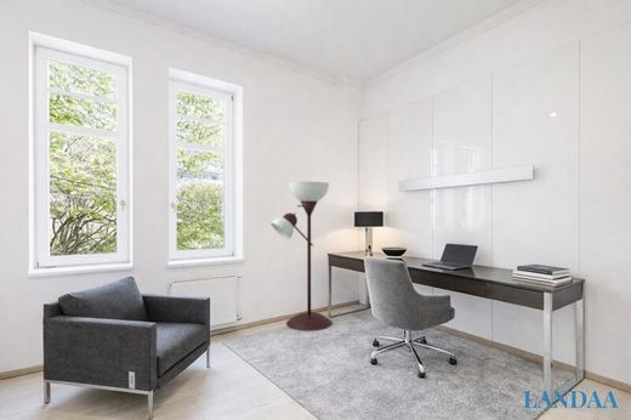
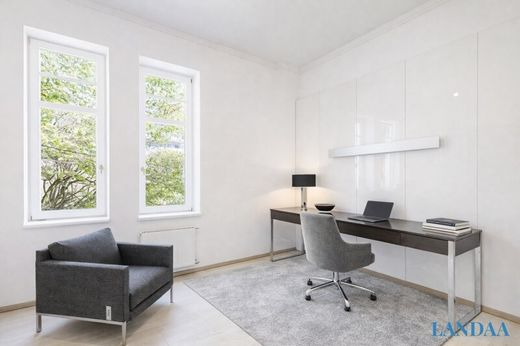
- floor lamp [269,181,334,333]
